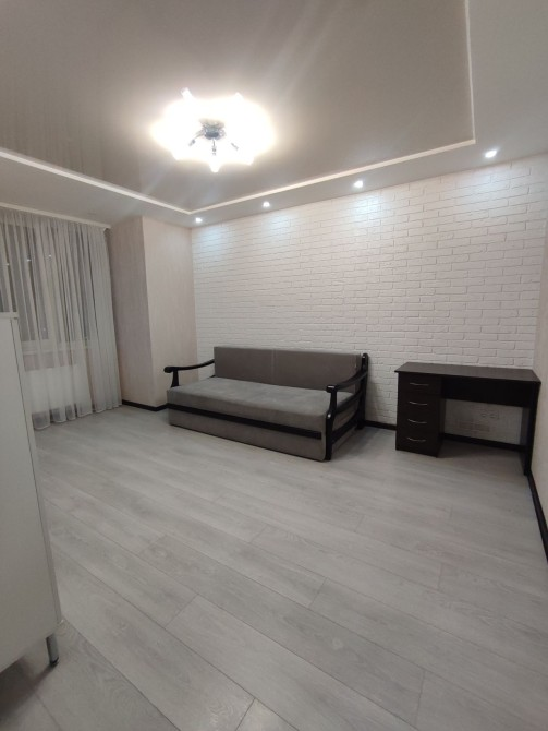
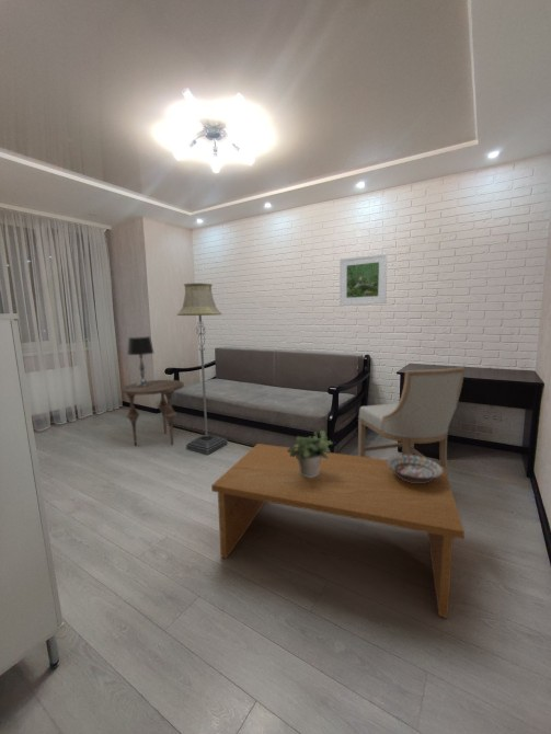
+ bar stool [357,366,467,482]
+ potted plant [287,429,334,478]
+ floor lamp [176,282,229,456]
+ coffee table [210,443,466,619]
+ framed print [338,252,389,307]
+ decorative bowl [387,454,443,483]
+ table lamp [126,335,154,387]
+ side table [120,379,185,447]
